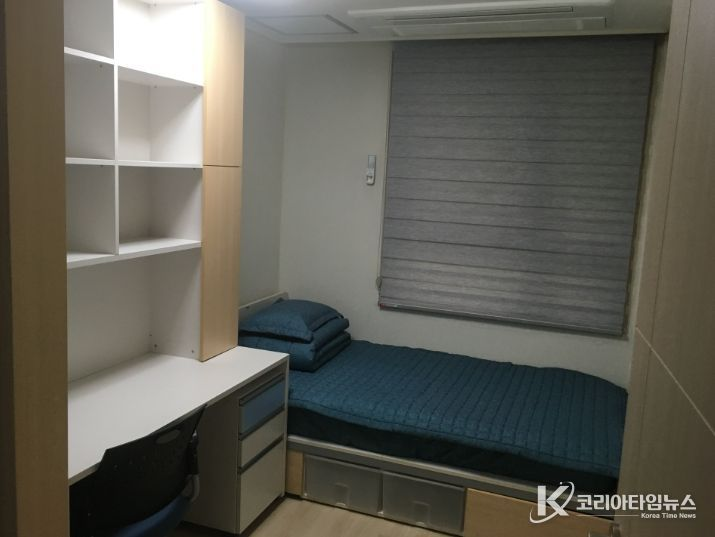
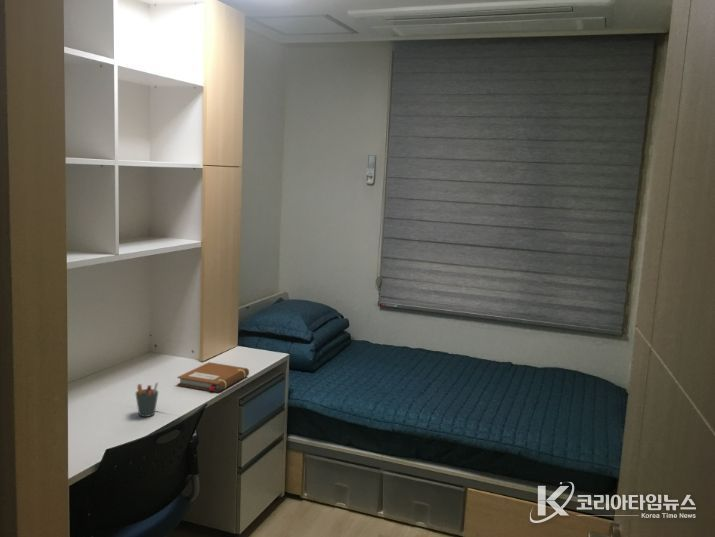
+ notebook [176,361,250,393]
+ pen holder [134,381,159,418]
